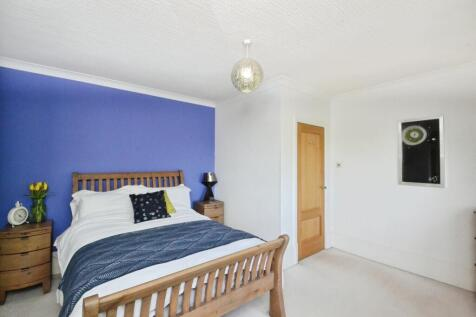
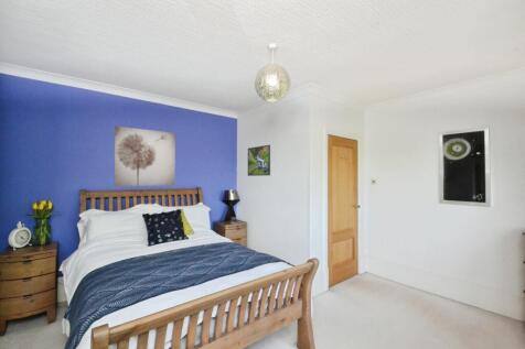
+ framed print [247,144,271,177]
+ wall art [114,126,176,187]
